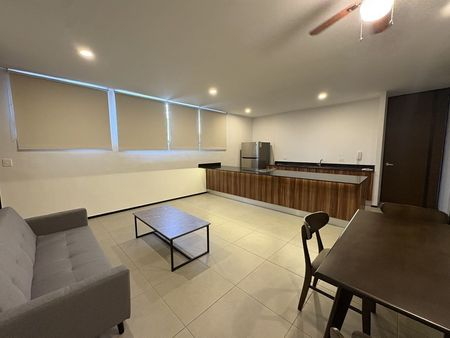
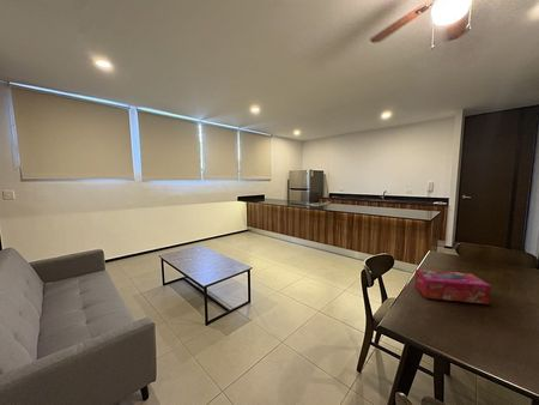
+ tissue box [413,268,492,306]
